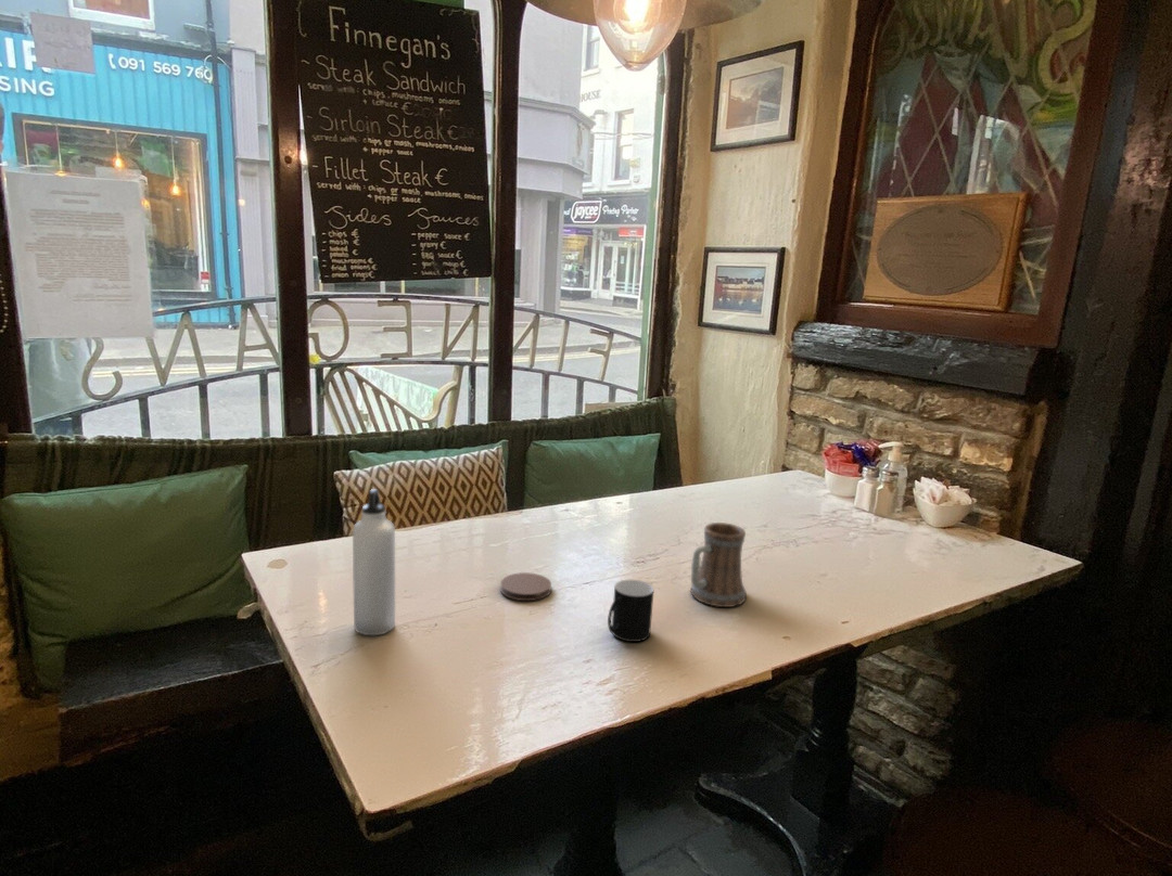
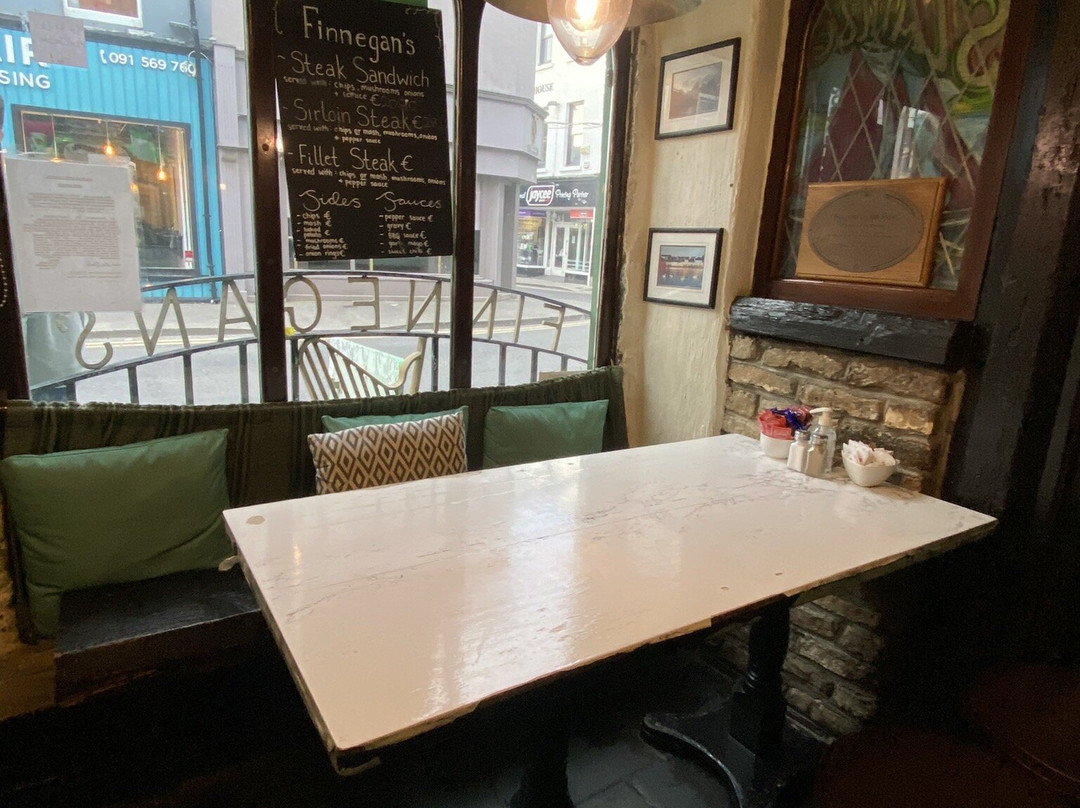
- coaster [499,571,552,602]
- cup [607,579,655,643]
- water bottle [352,488,396,636]
- beer mug [689,521,747,608]
